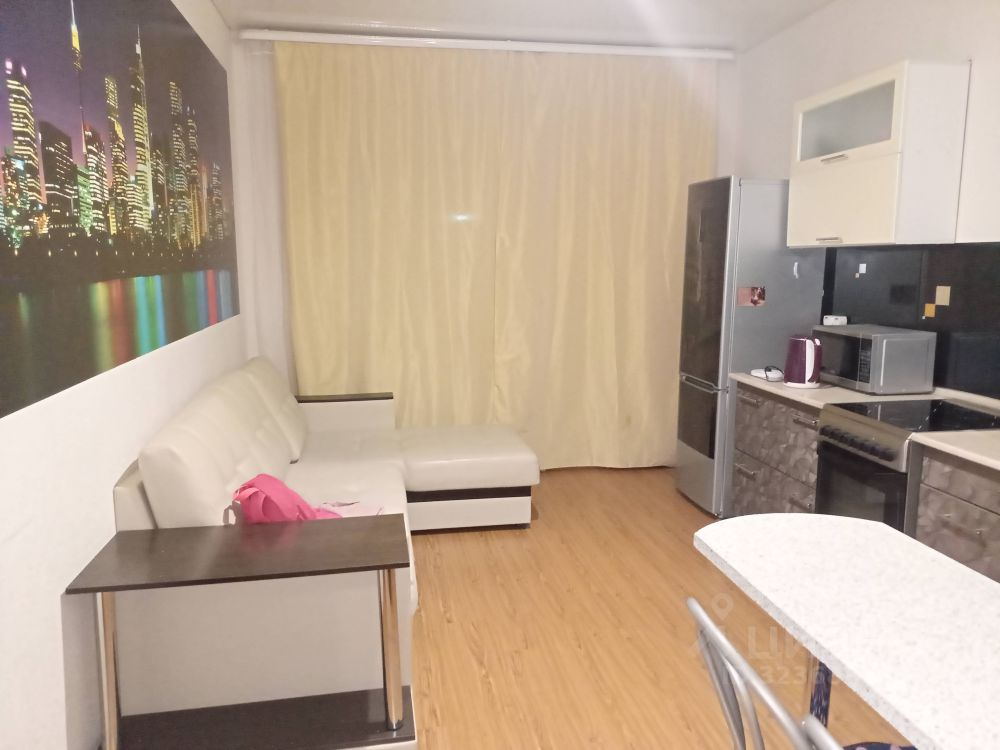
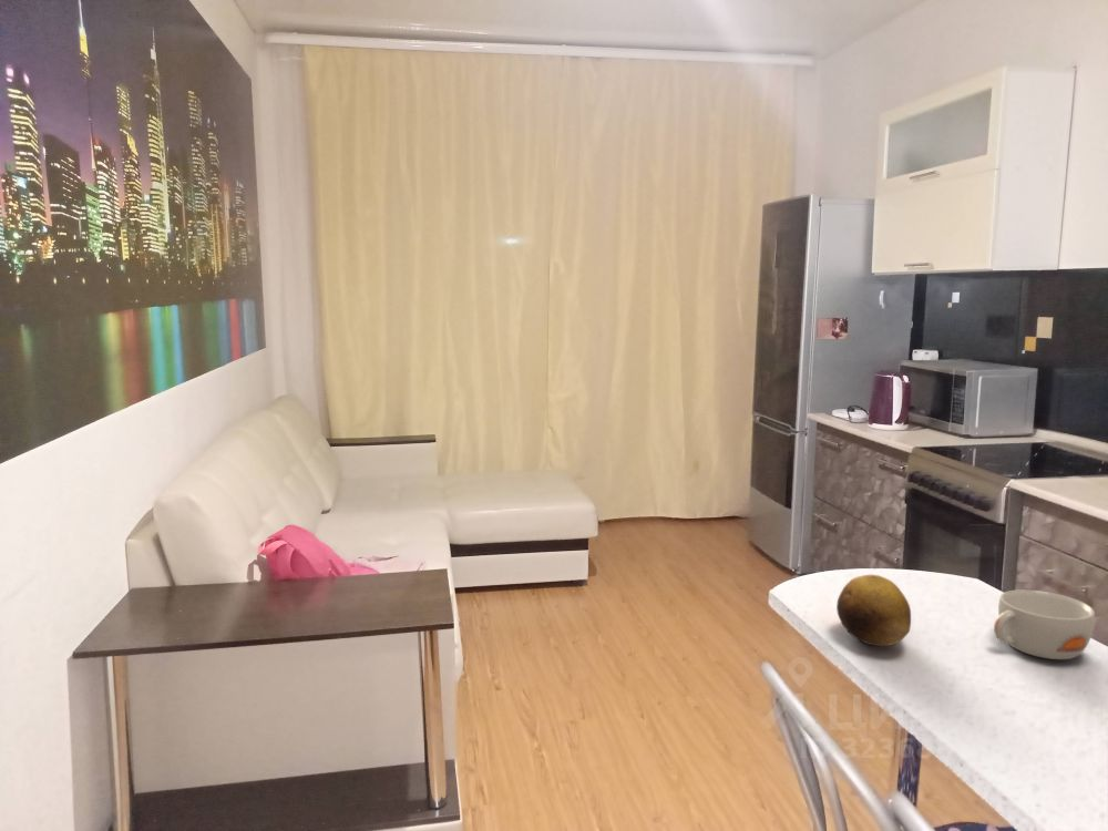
+ bowl [993,588,1096,660]
+ fruit [835,574,912,647]
